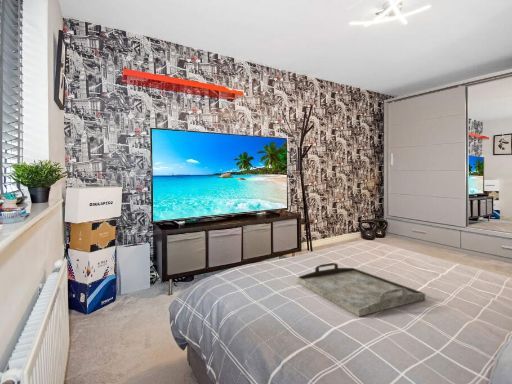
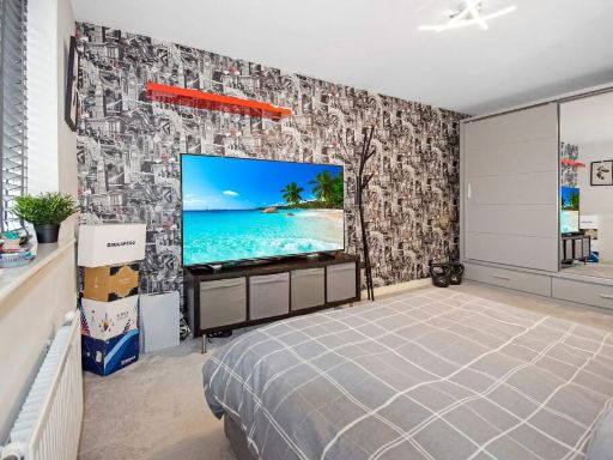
- serving tray [296,262,426,317]
